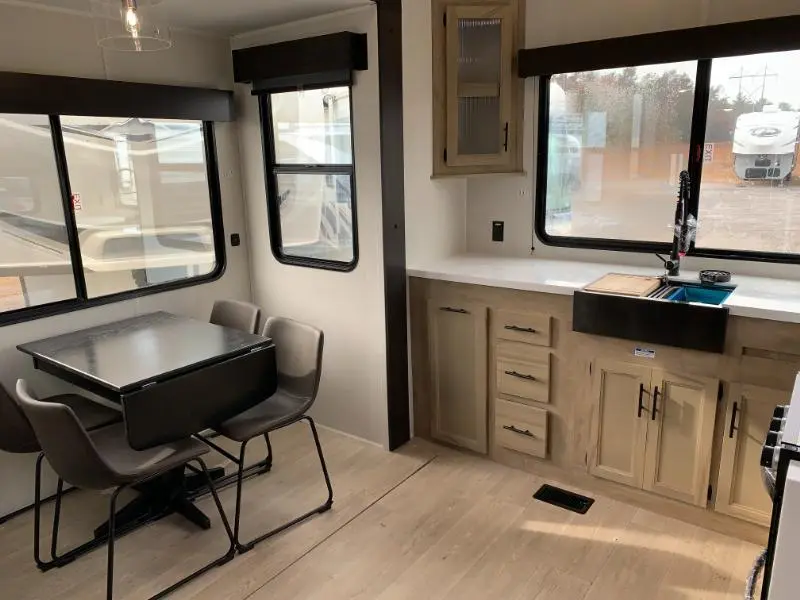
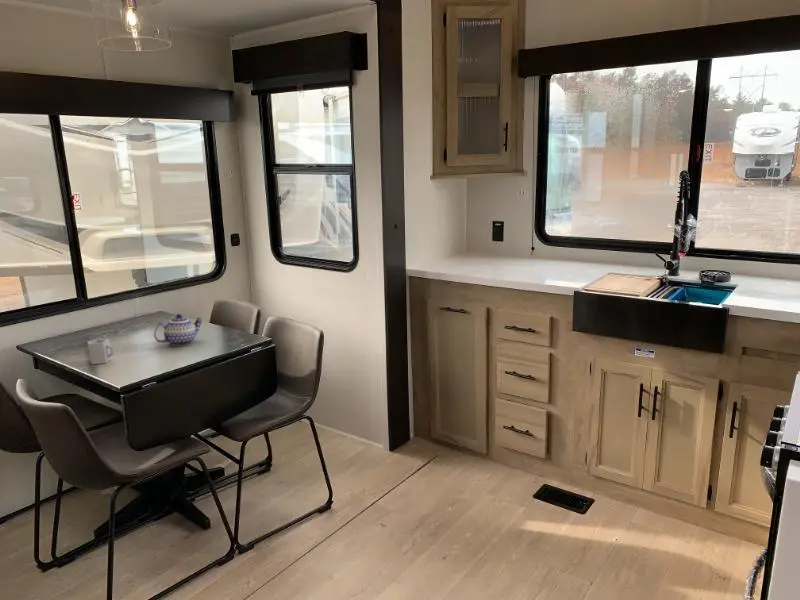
+ teapot [153,313,203,347]
+ cup [86,338,115,365]
